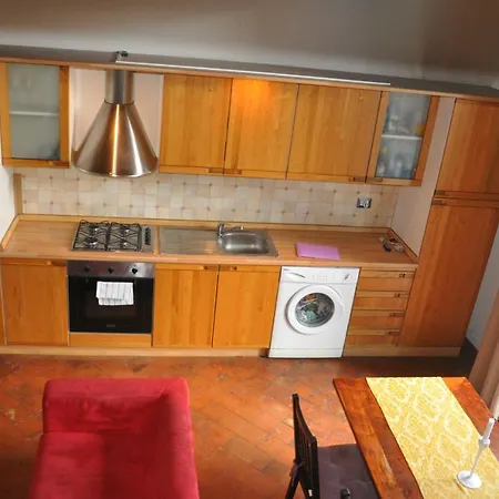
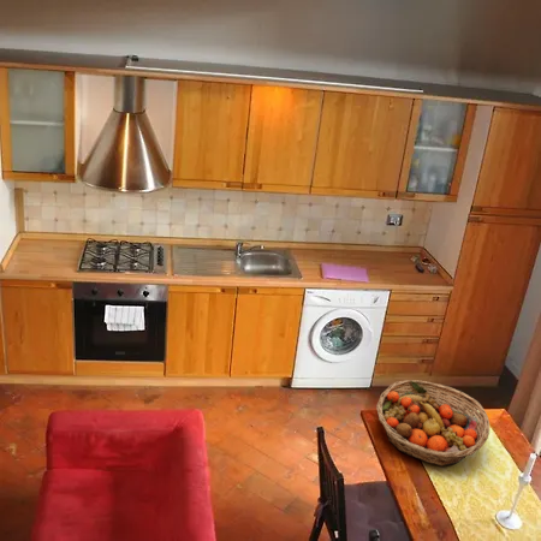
+ fruit basket [375,379,491,466]
